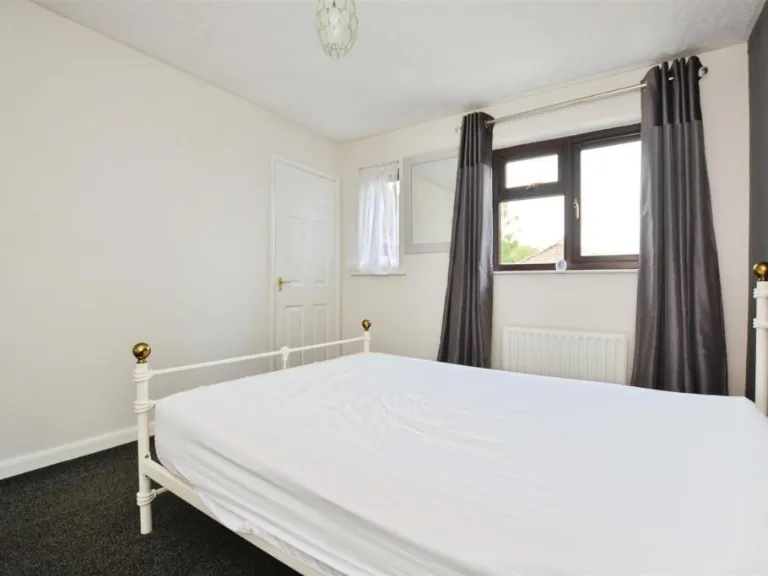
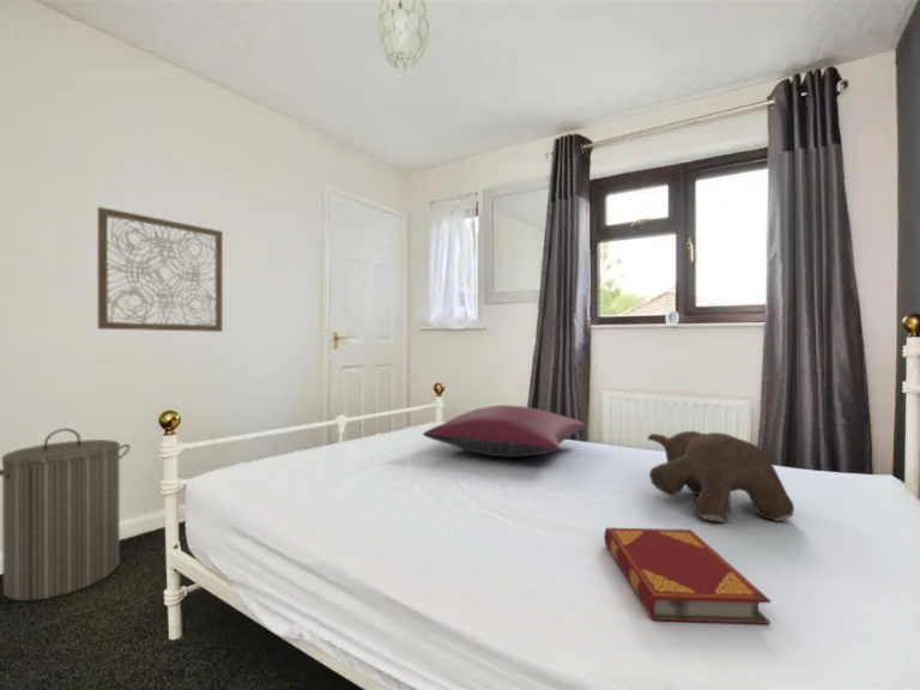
+ teddy bear [647,430,795,523]
+ wall art [97,206,224,333]
+ hardback book [603,527,771,625]
+ laundry hamper [0,428,132,603]
+ pillow [422,404,586,459]
